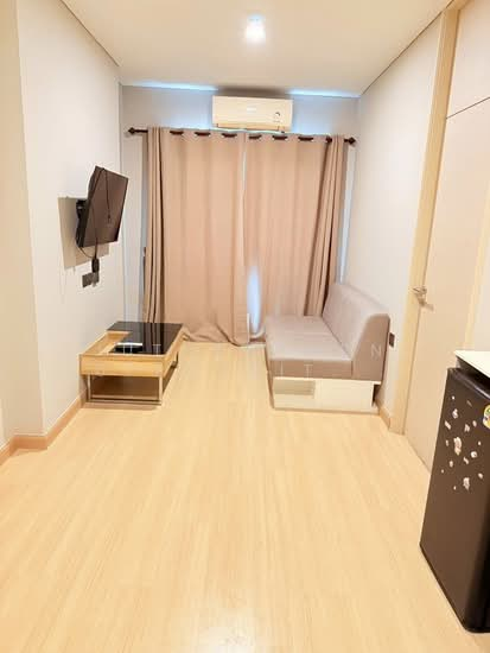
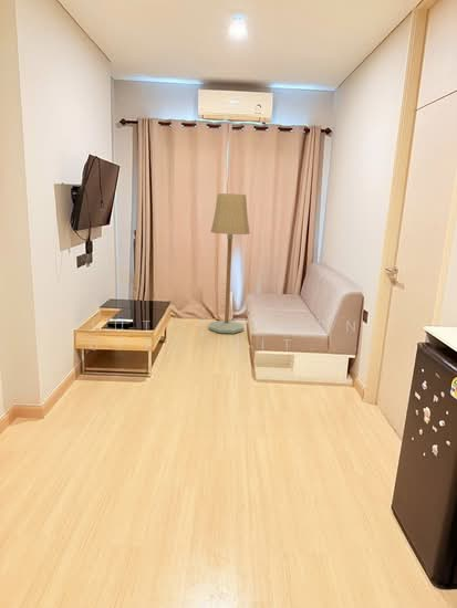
+ floor lamp [208,192,251,335]
